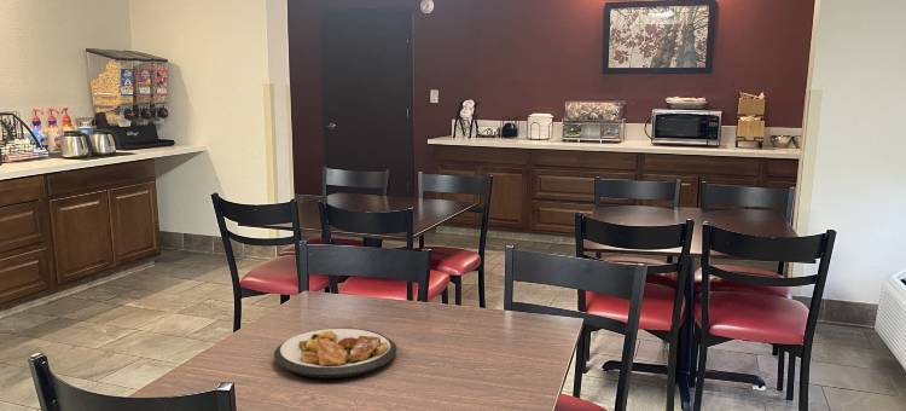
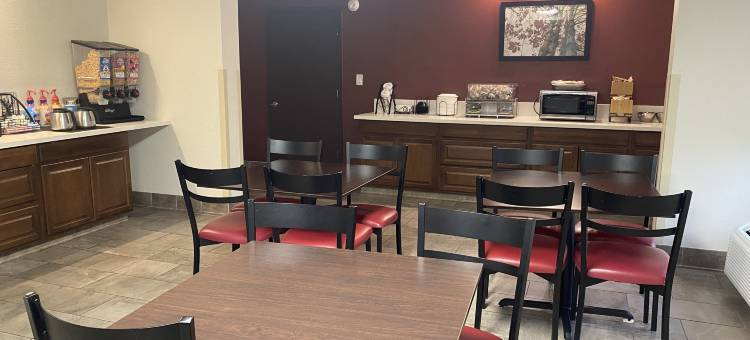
- plate [273,326,399,380]
